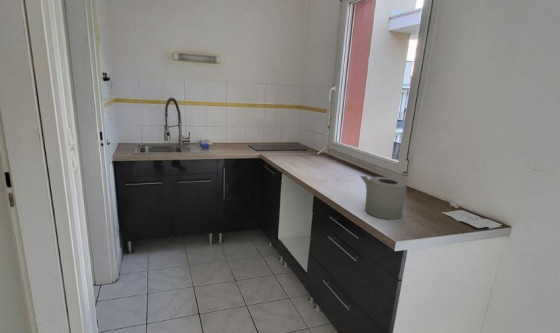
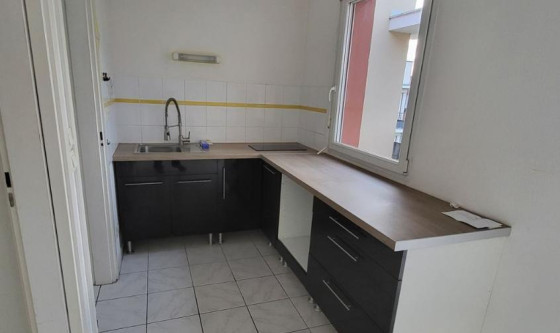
- toilet paper roll [359,175,408,220]
